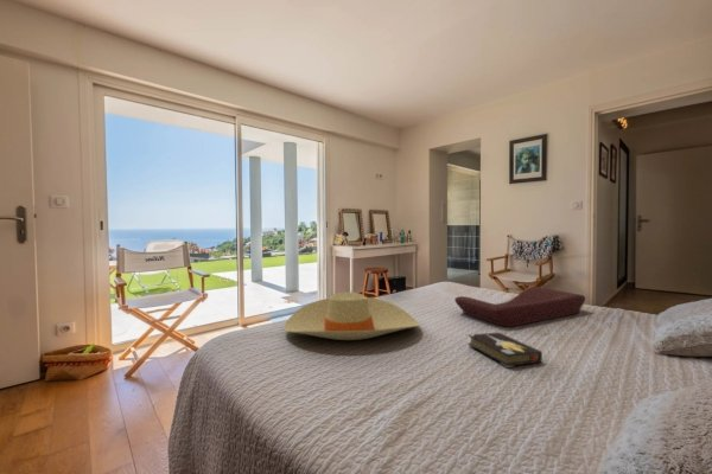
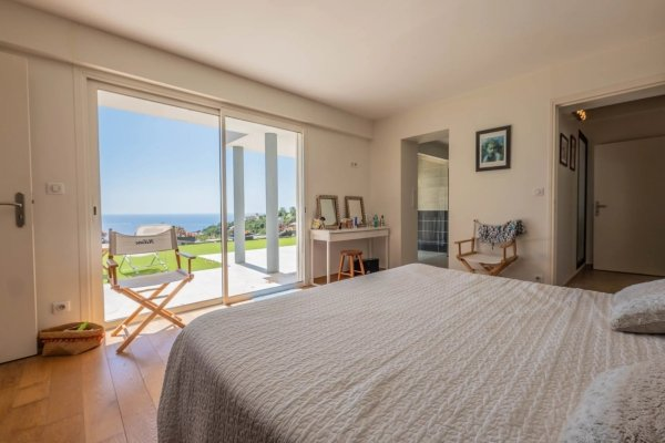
- cushion [453,286,586,328]
- hardback book [466,332,543,369]
- straw hat [282,292,421,341]
